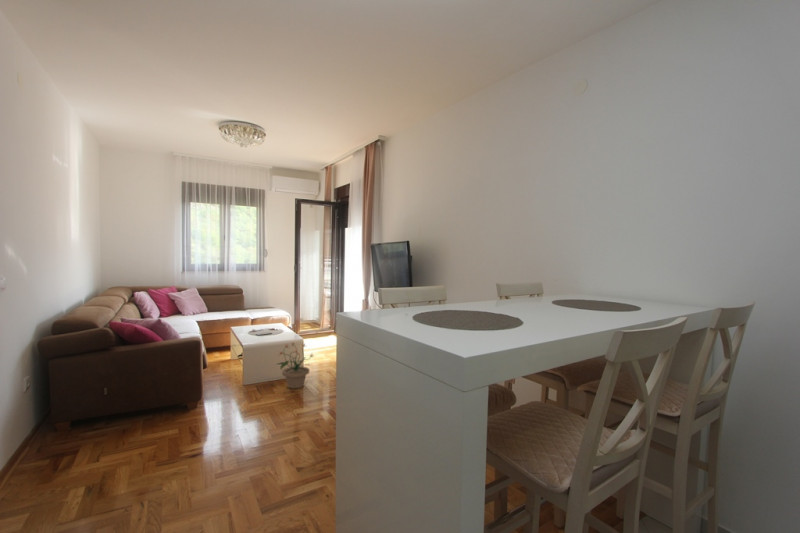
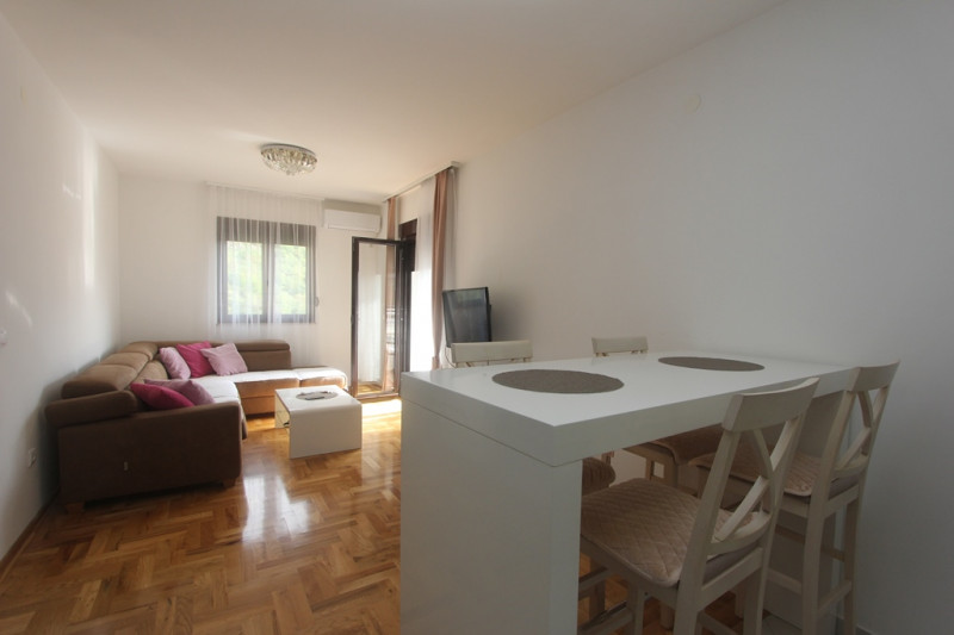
- potted plant [275,342,314,389]
